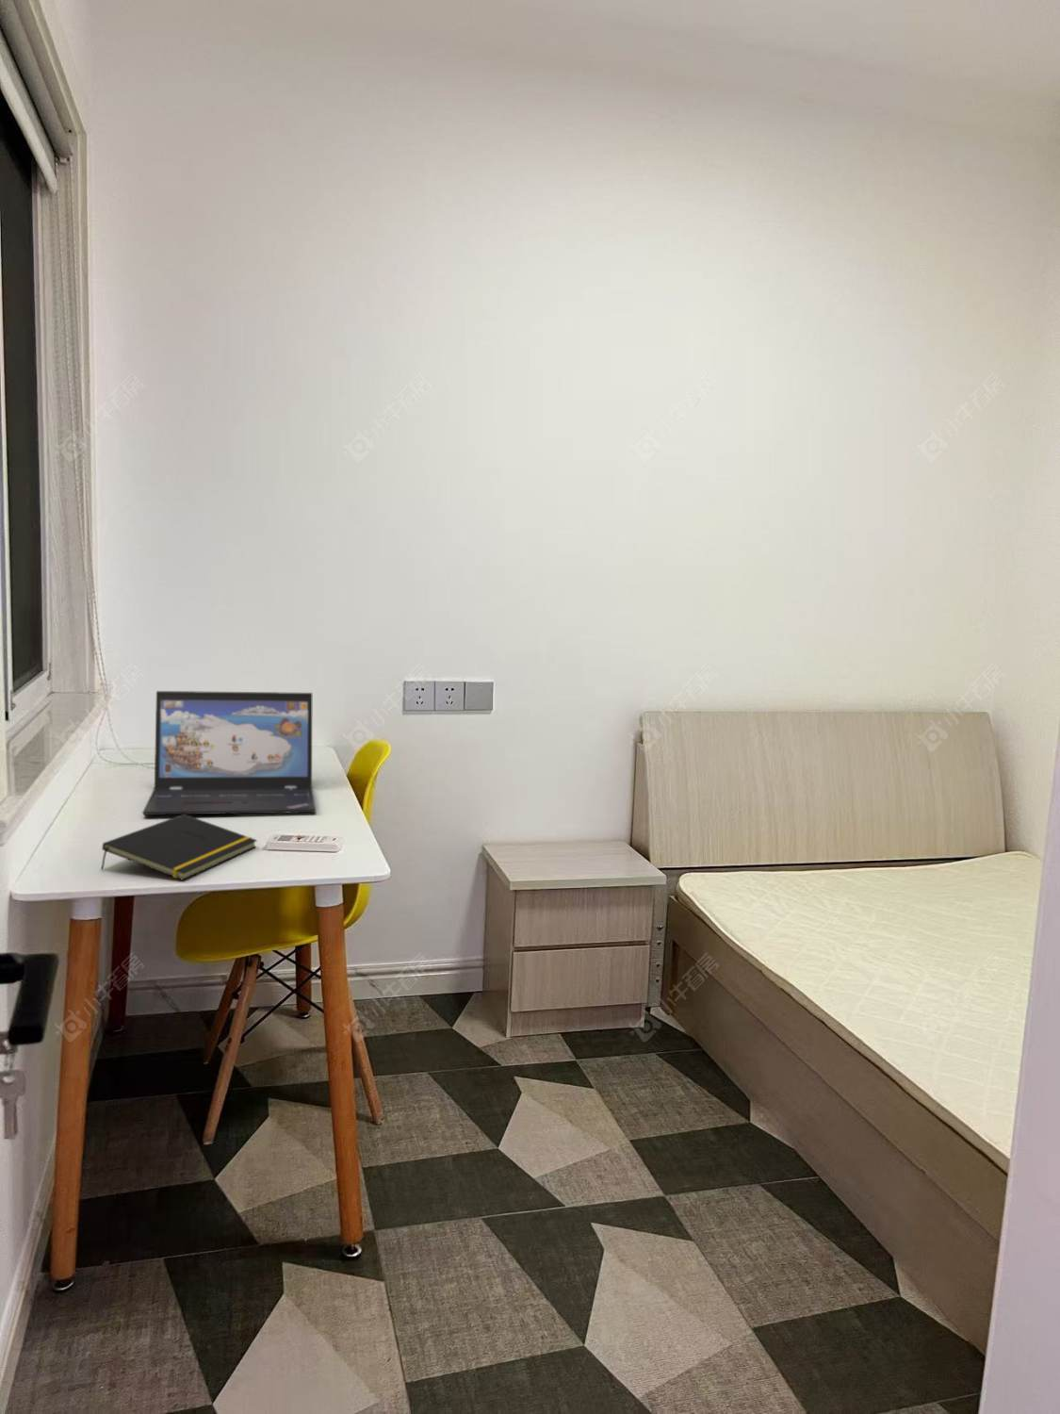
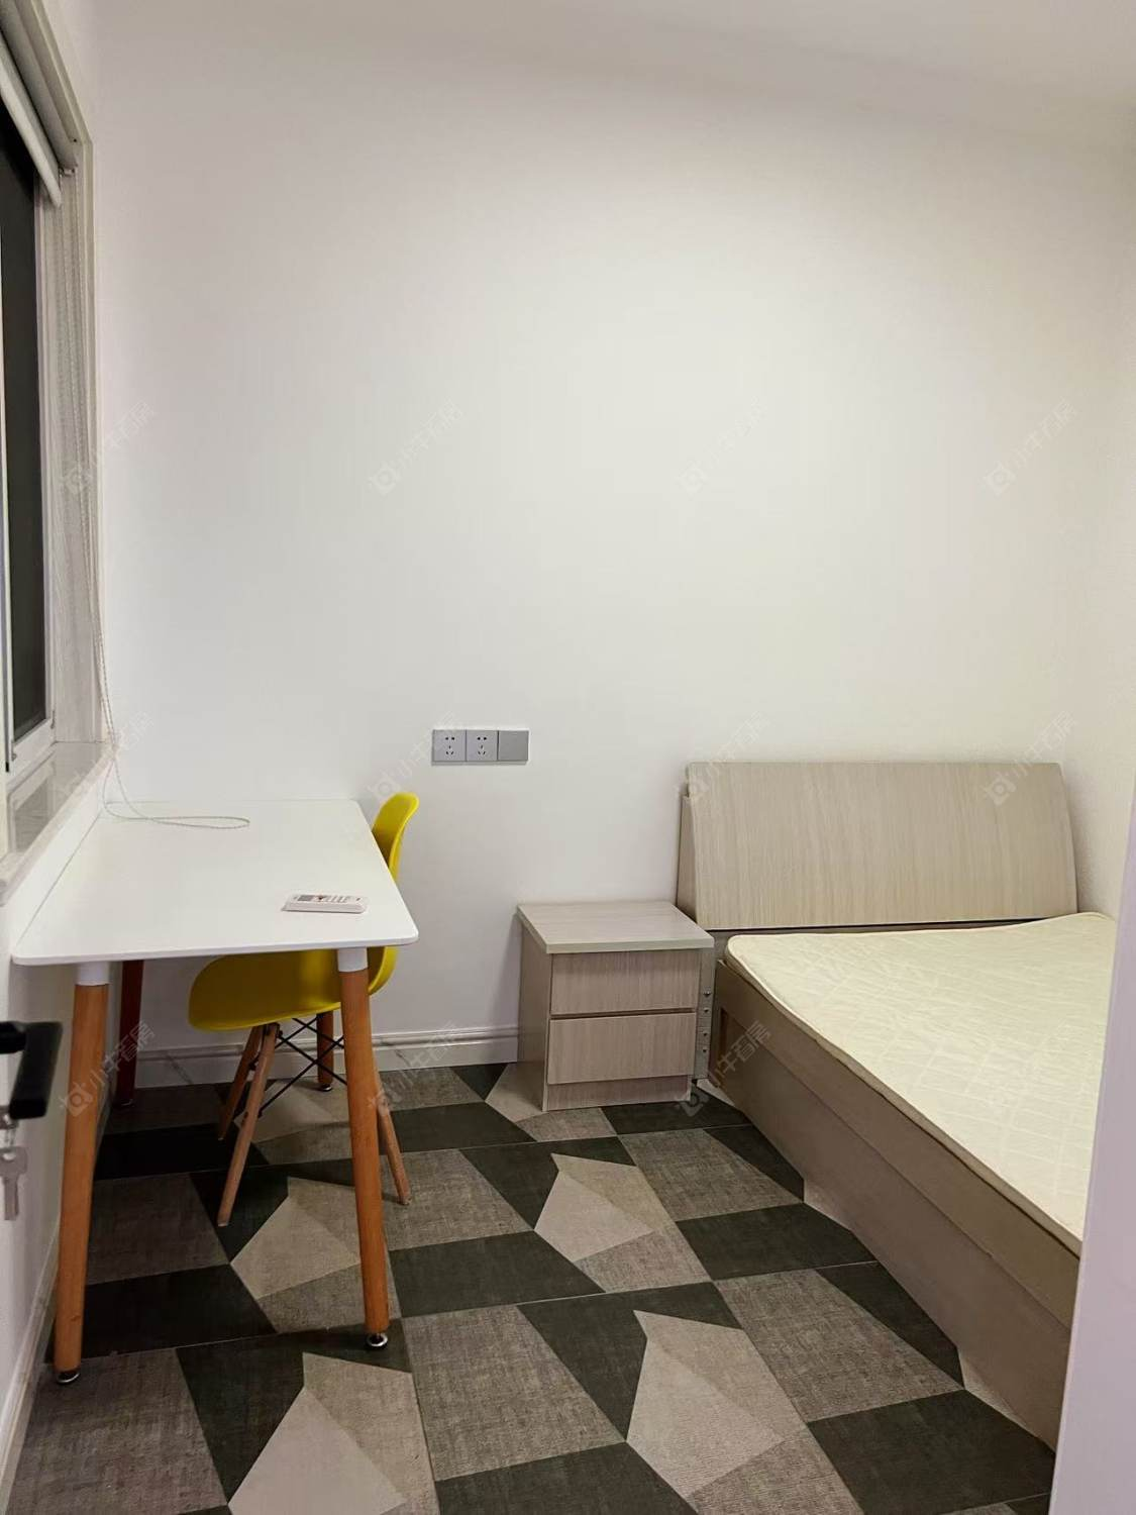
- laptop [141,690,316,816]
- notepad [100,815,258,882]
